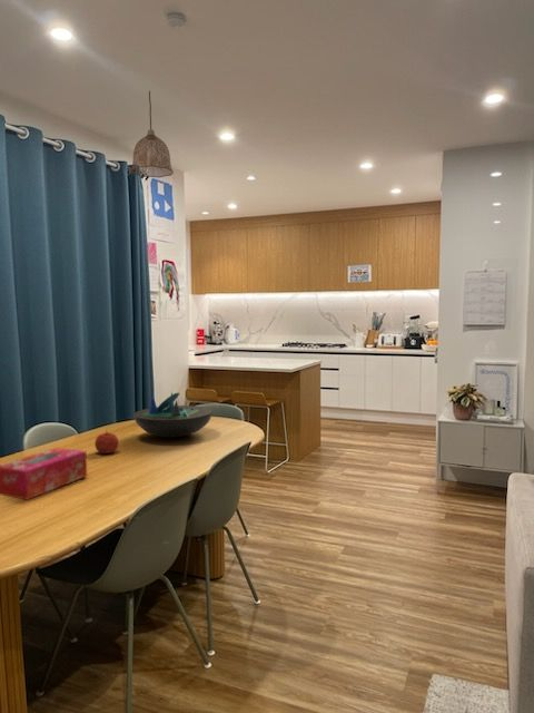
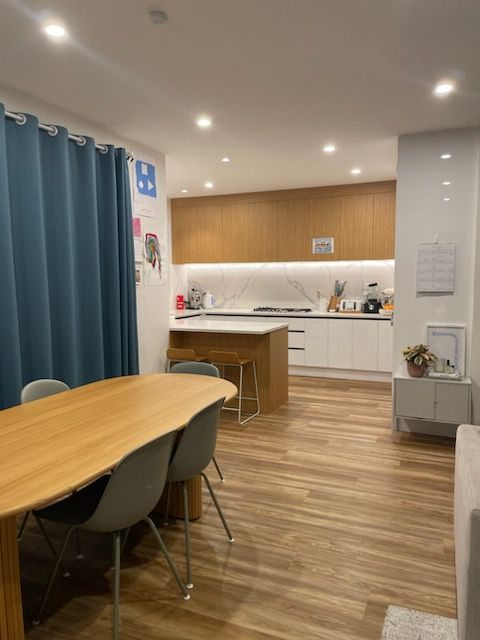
- tissue box [0,447,88,501]
- fruit [93,430,120,455]
- pendant lamp [130,90,175,178]
- decorative bowl [132,391,212,439]
